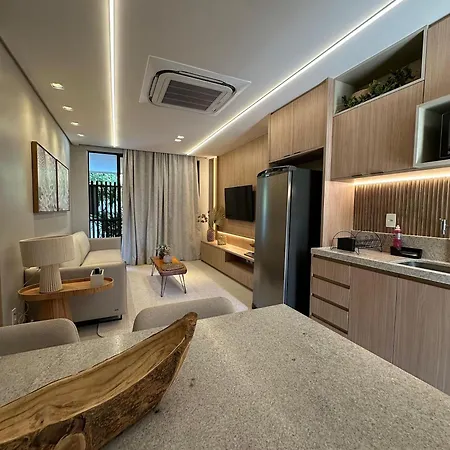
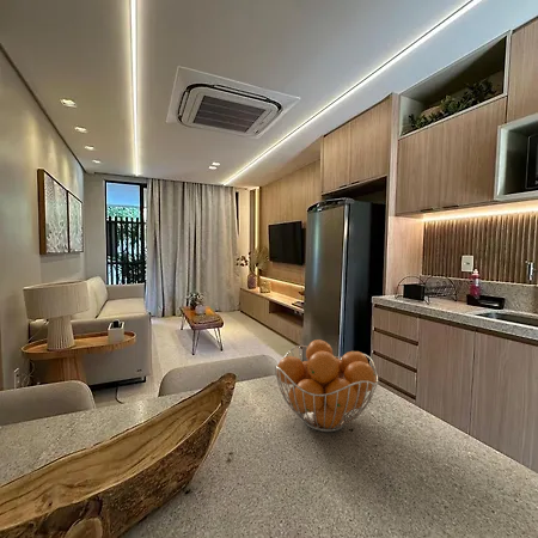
+ fruit basket [273,338,379,433]
